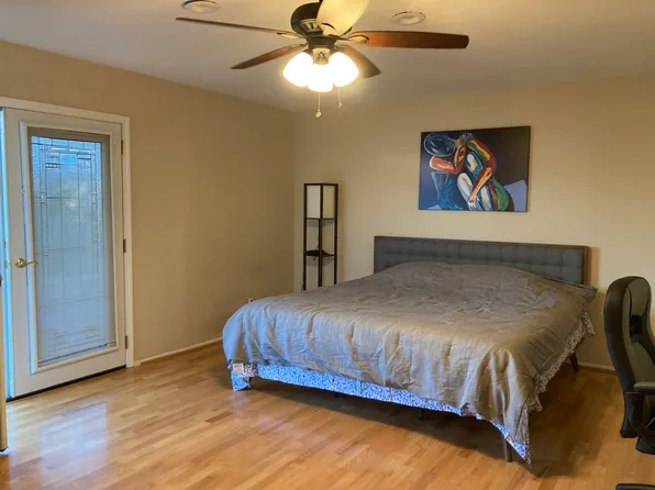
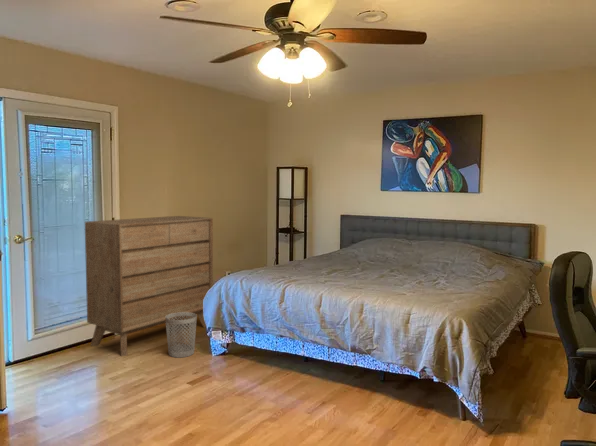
+ wastebasket [165,312,198,359]
+ dresser [84,215,214,357]
